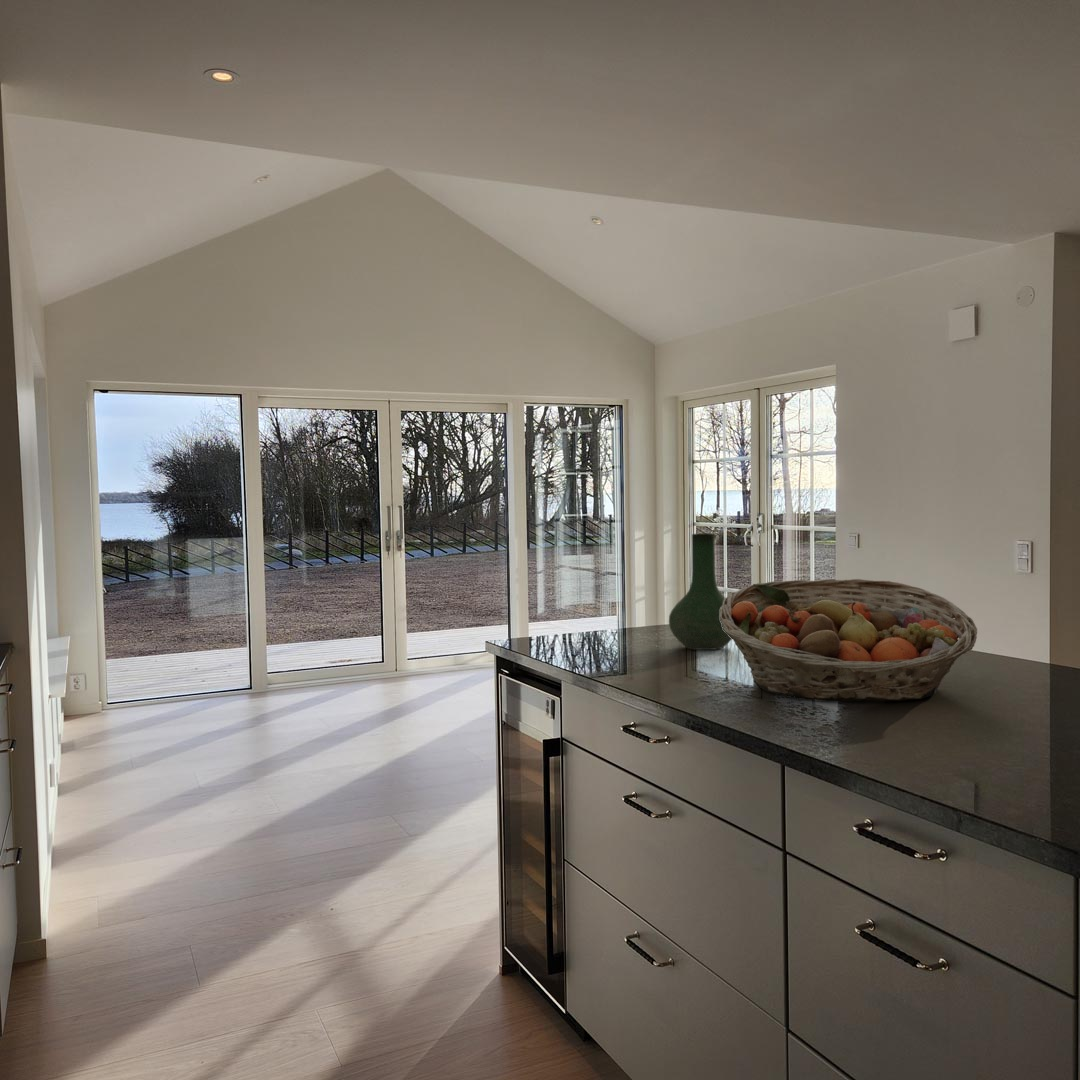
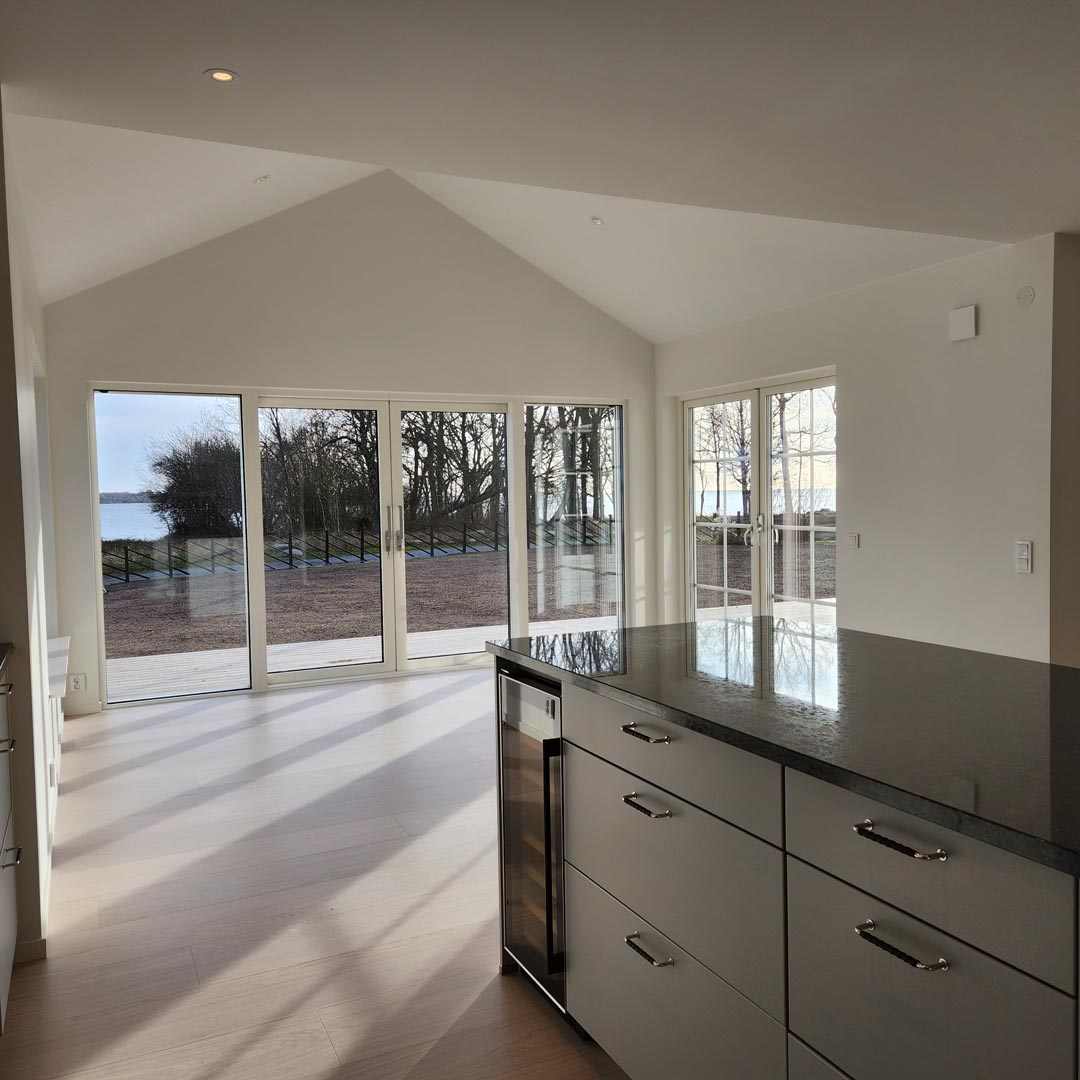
- vase [668,532,733,651]
- fruit basket [720,578,978,702]
